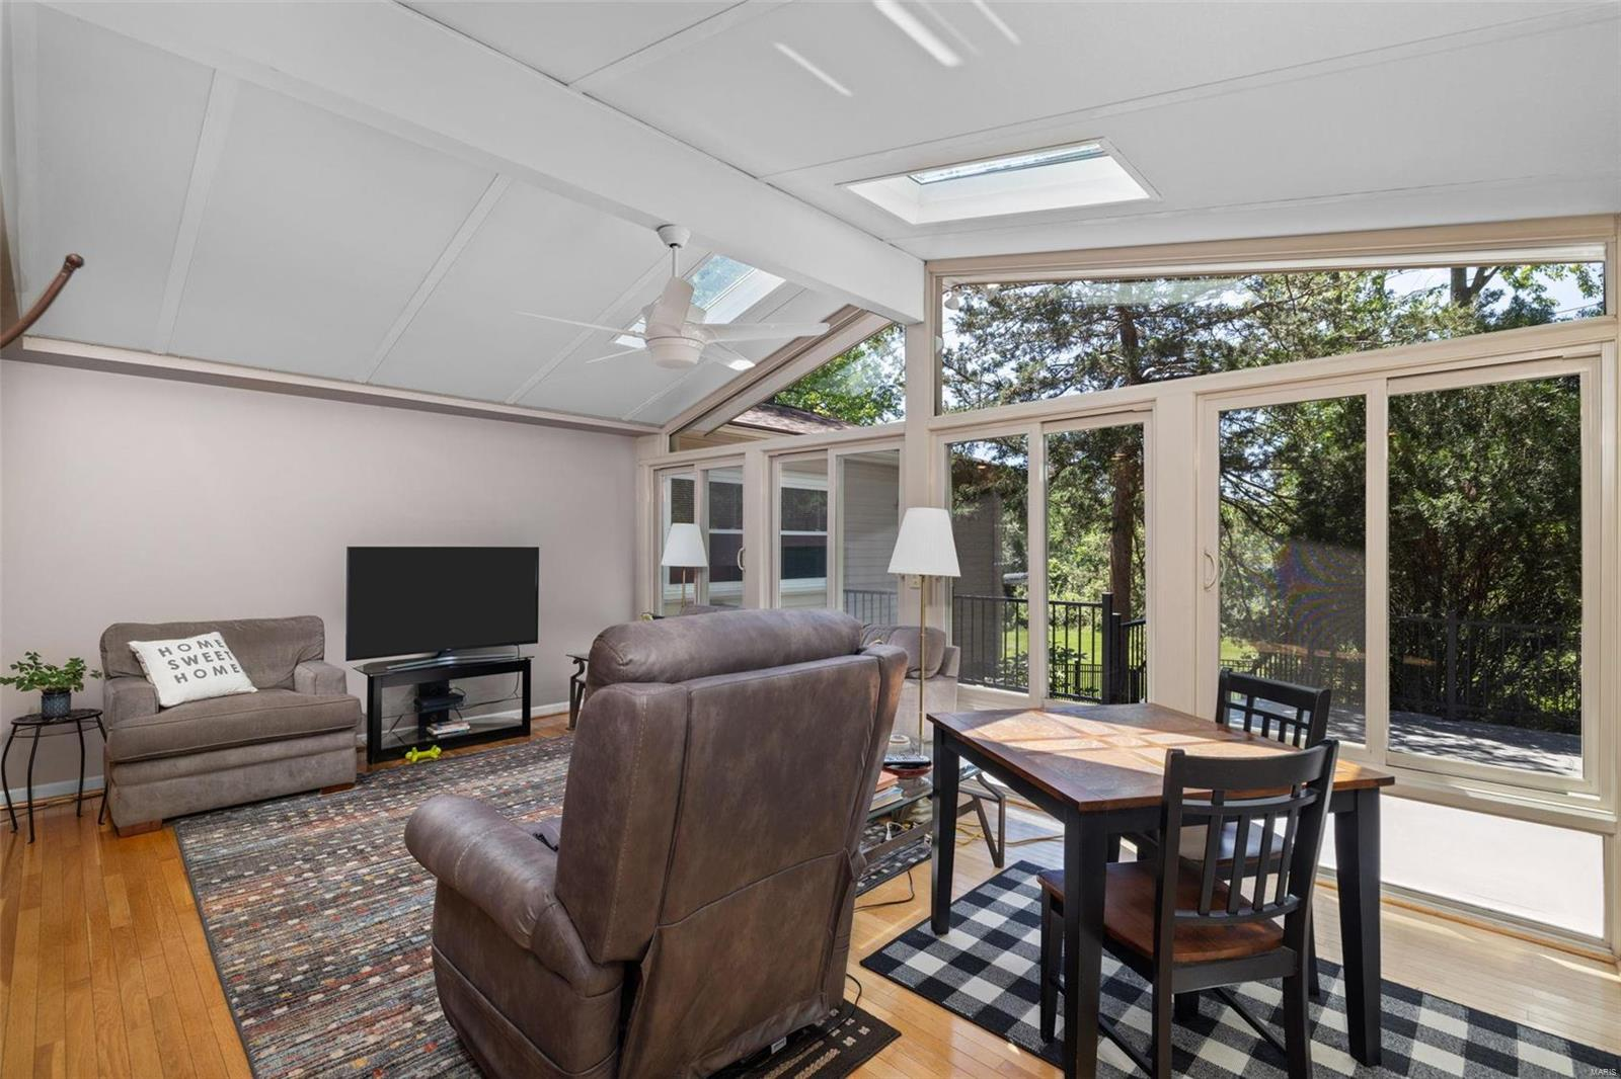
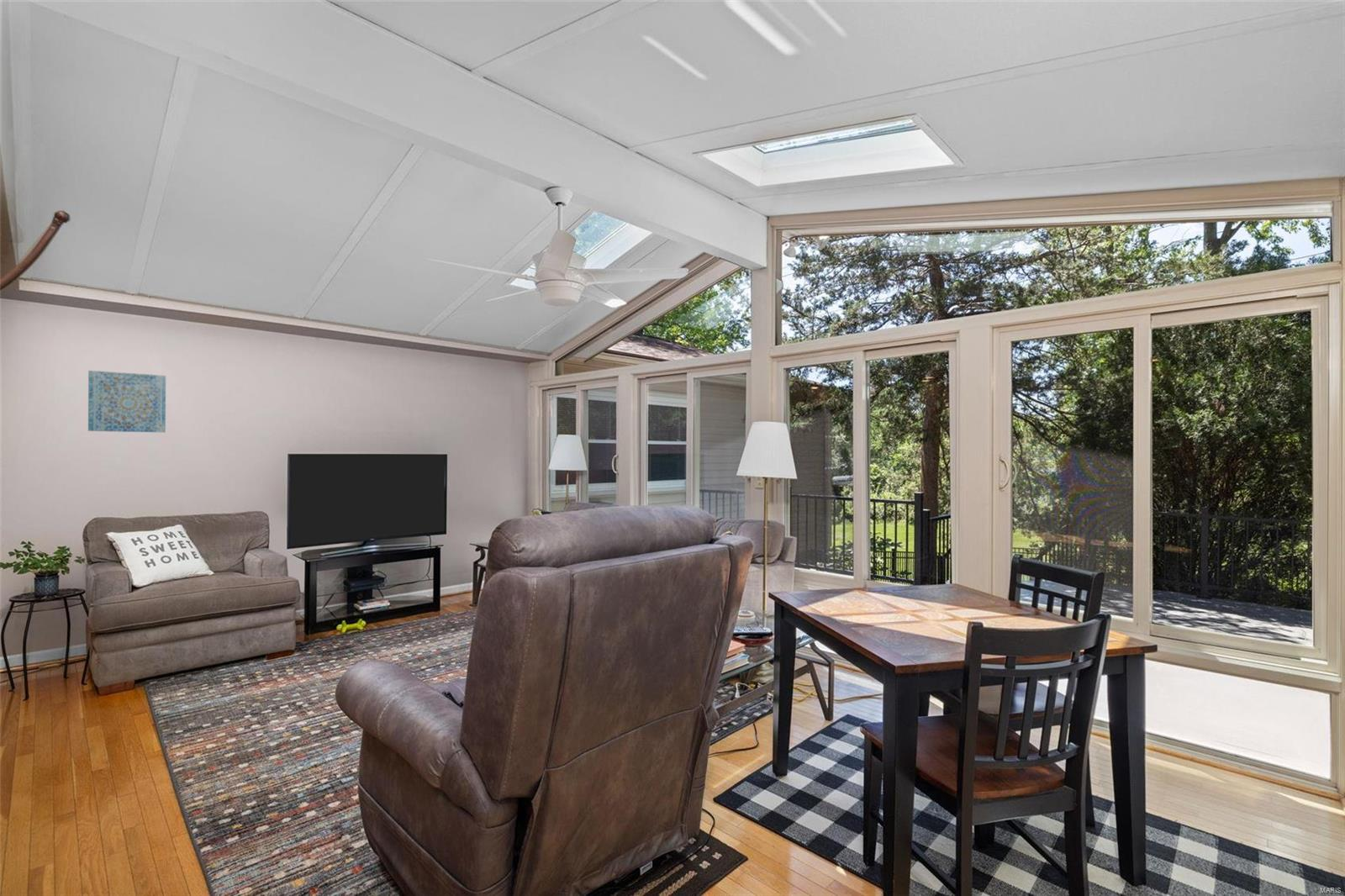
+ wall art [87,370,166,433]
